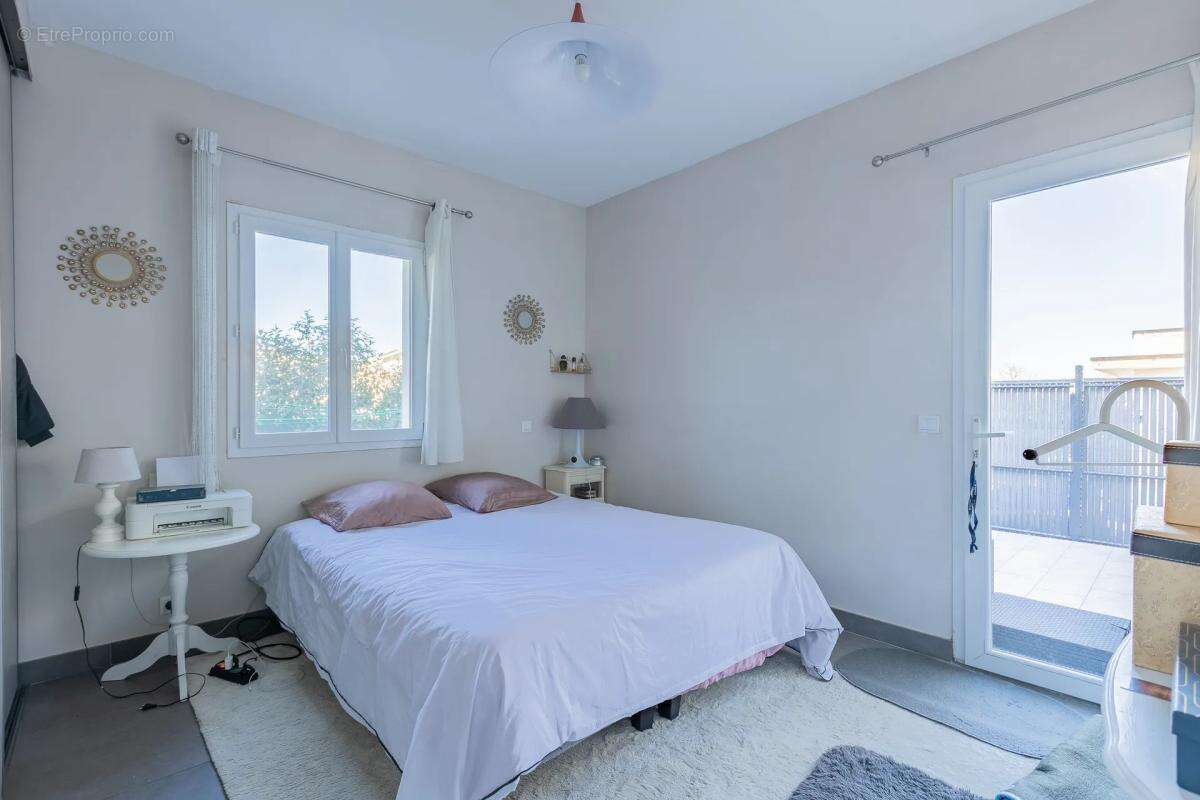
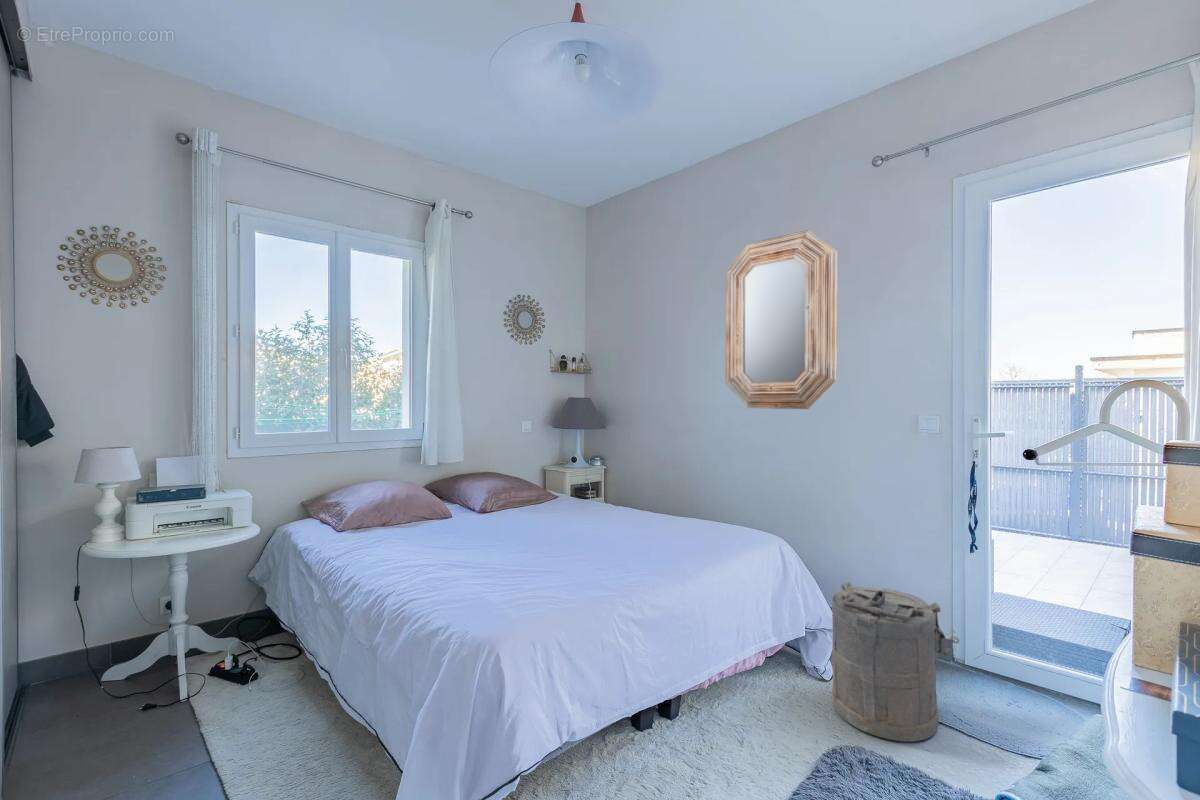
+ laundry hamper [831,581,960,743]
+ home mirror [725,229,838,410]
